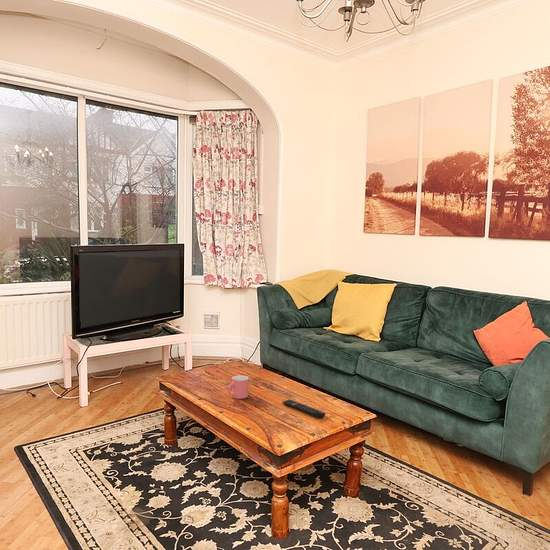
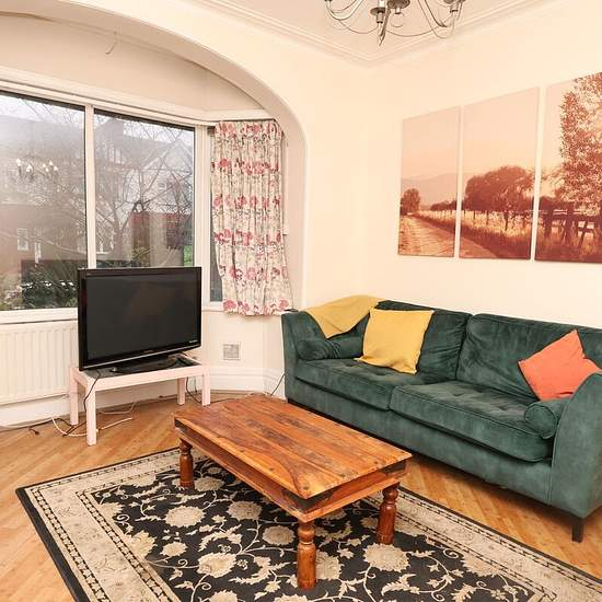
- remote control [281,399,326,419]
- mug [227,375,250,400]
